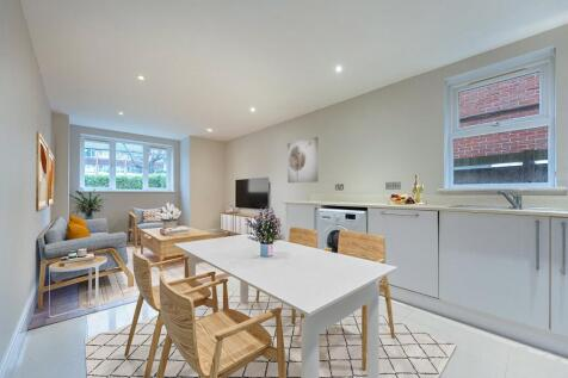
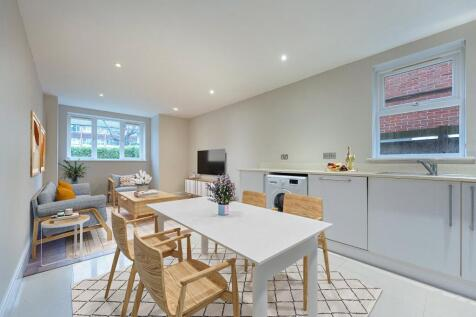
- wall art [286,136,320,184]
